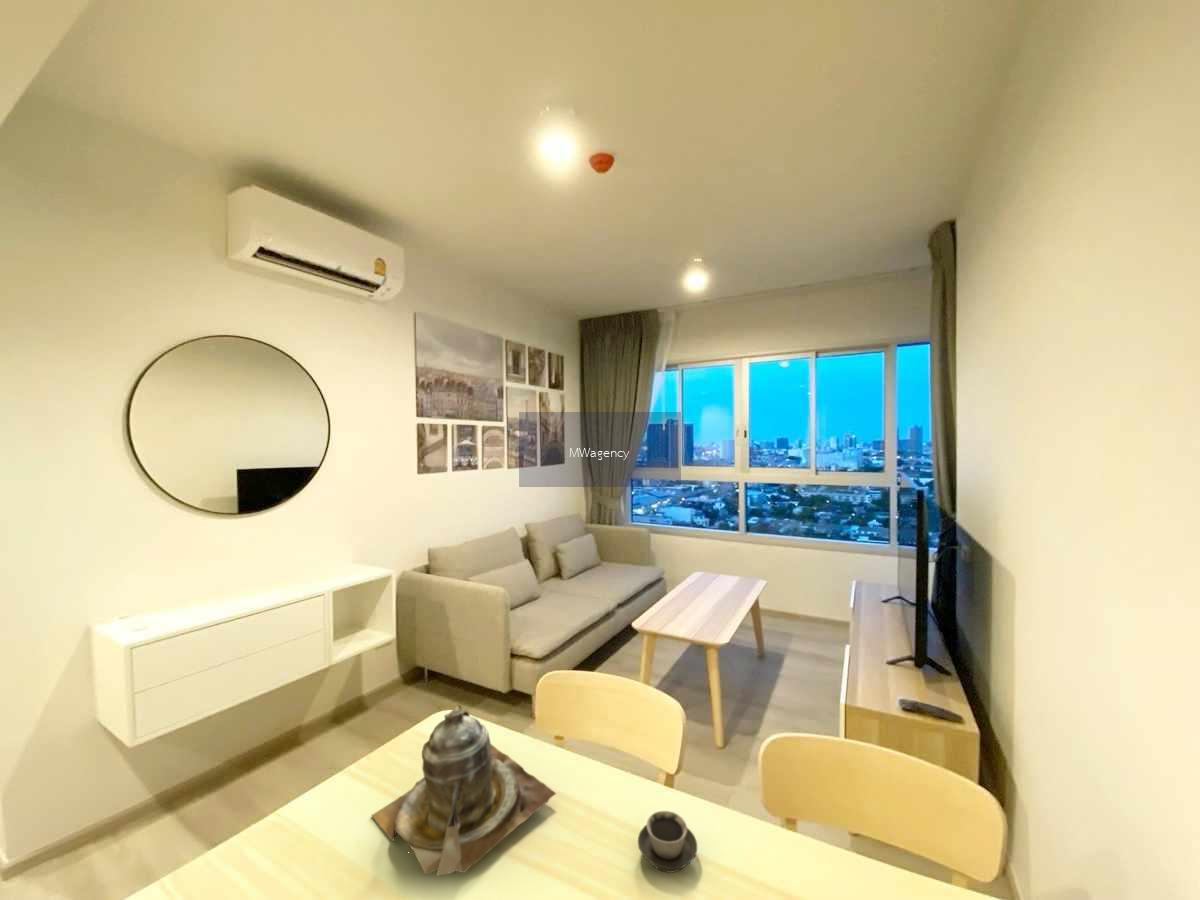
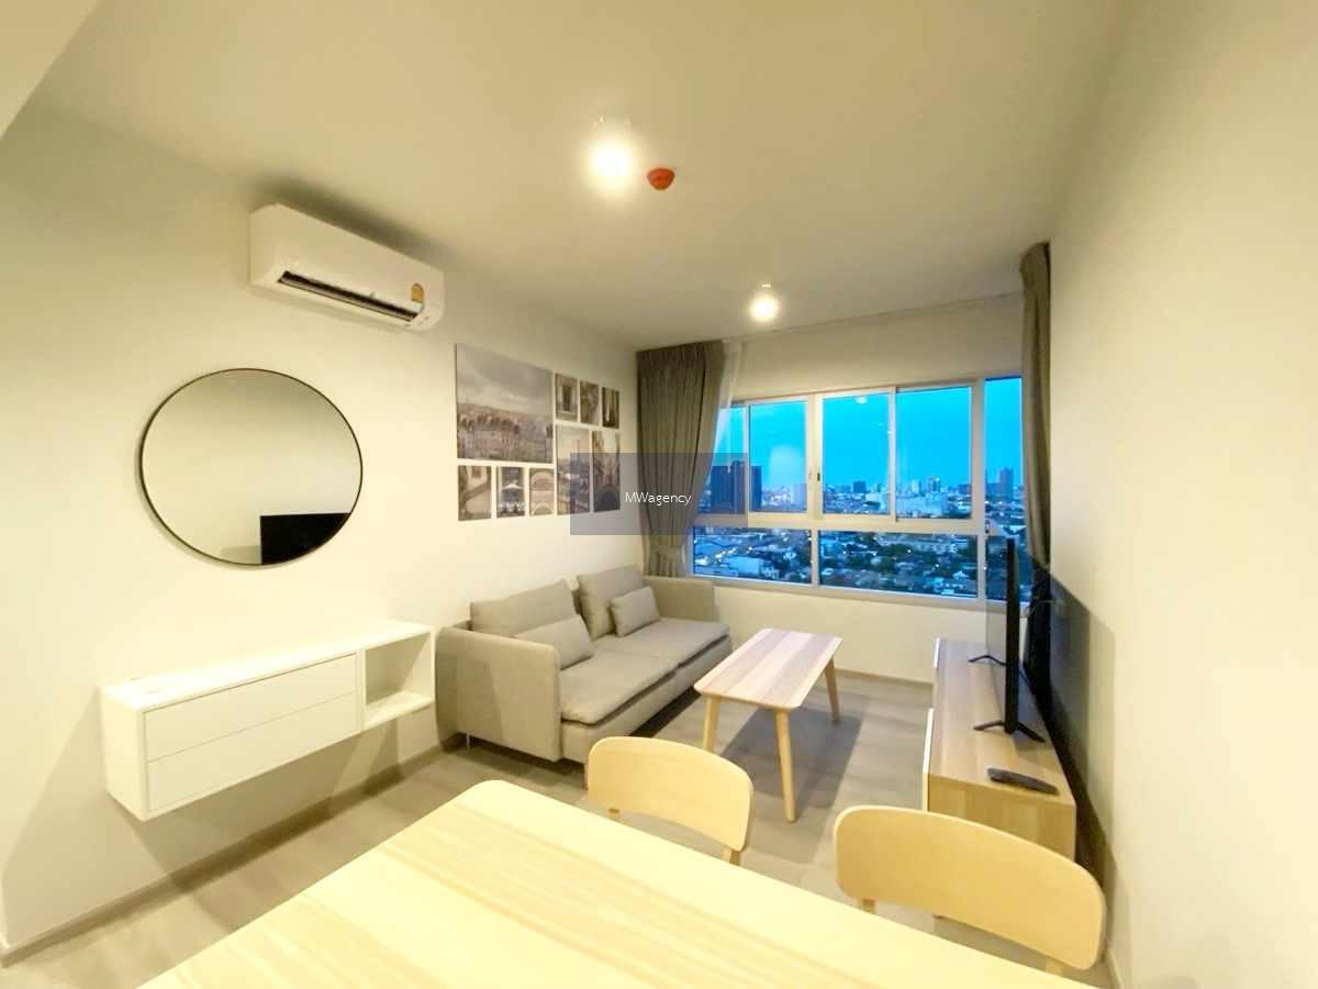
- cup [637,810,698,874]
- teapot [370,704,558,877]
